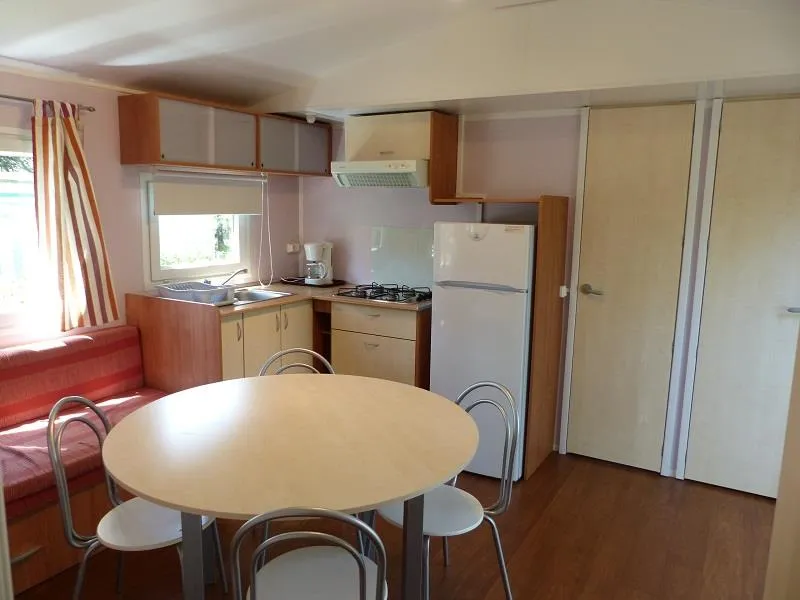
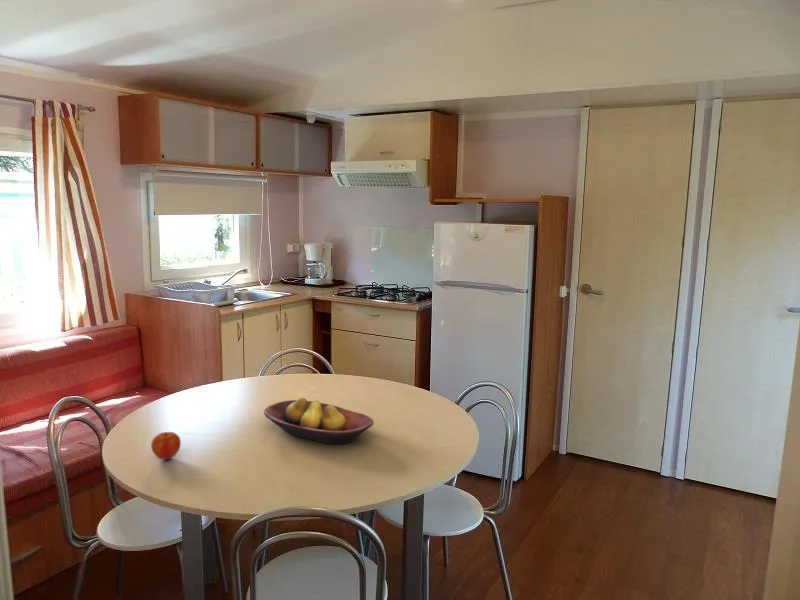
+ fruit bowl [263,397,375,445]
+ apple [150,431,182,461]
